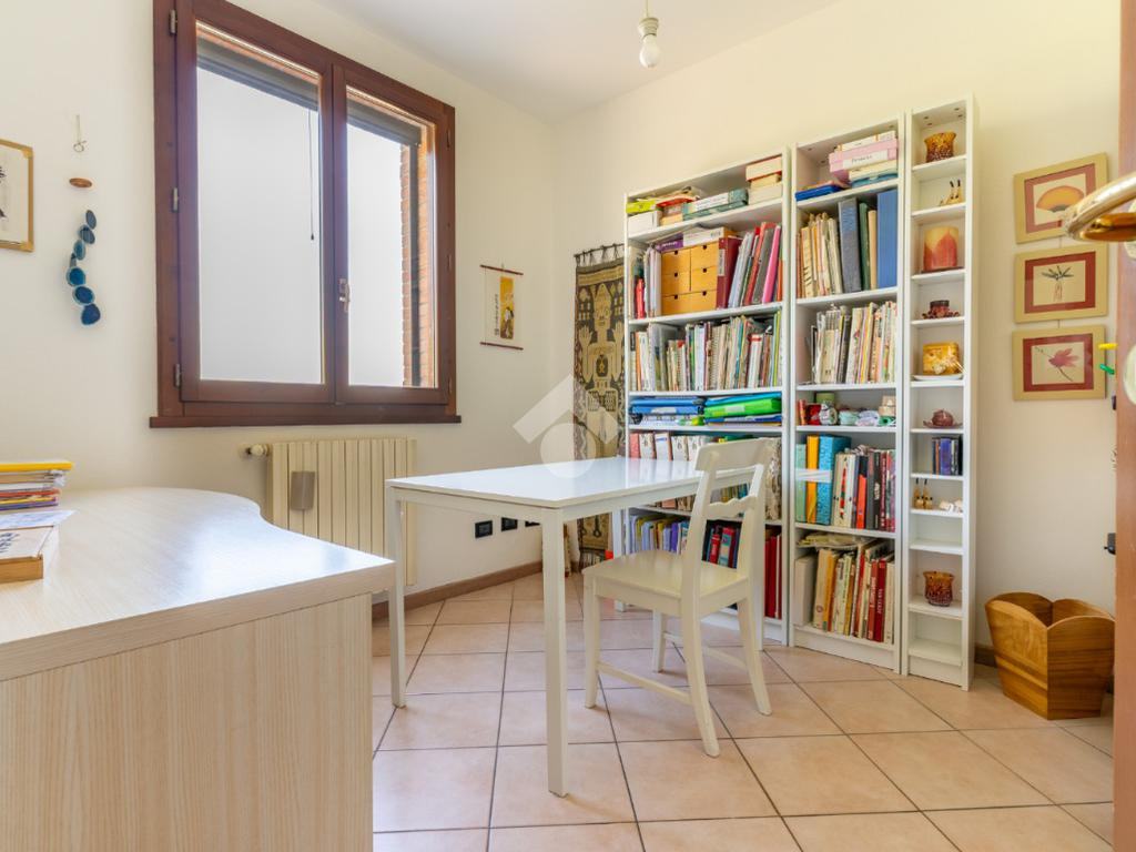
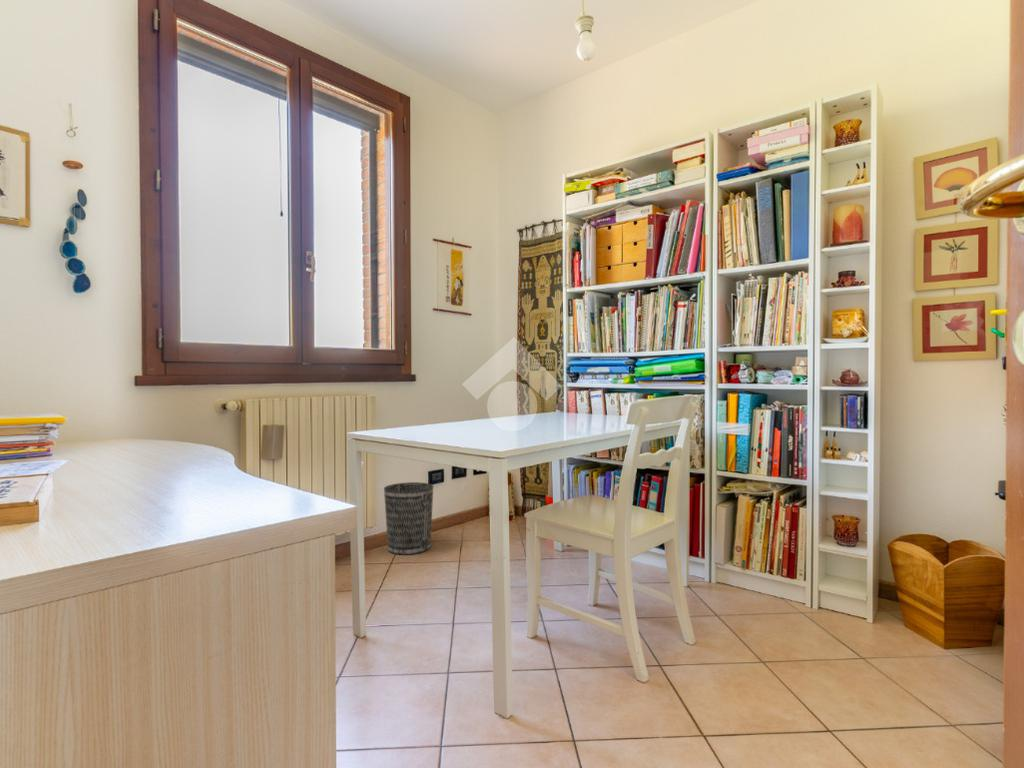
+ wastebasket [383,481,434,556]
